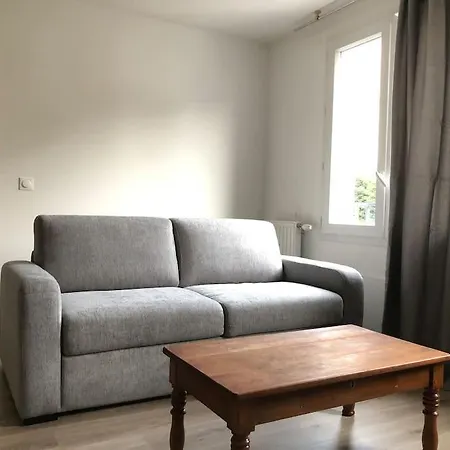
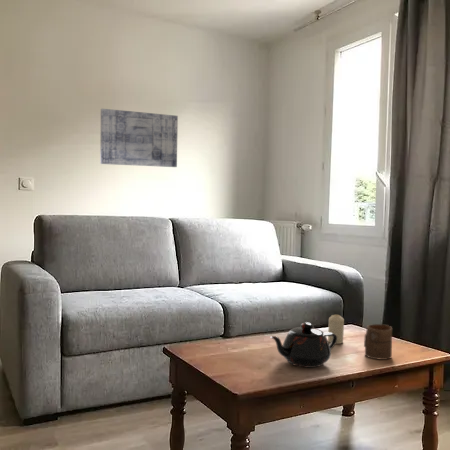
+ cup [363,323,393,361]
+ candle [327,314,345,345]
+ teapot [270,321,337,369]
+ wall art [99,108,179,168]
